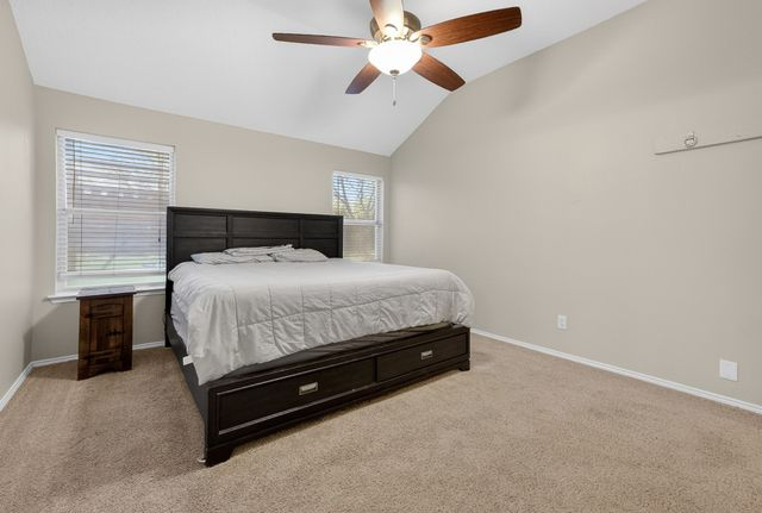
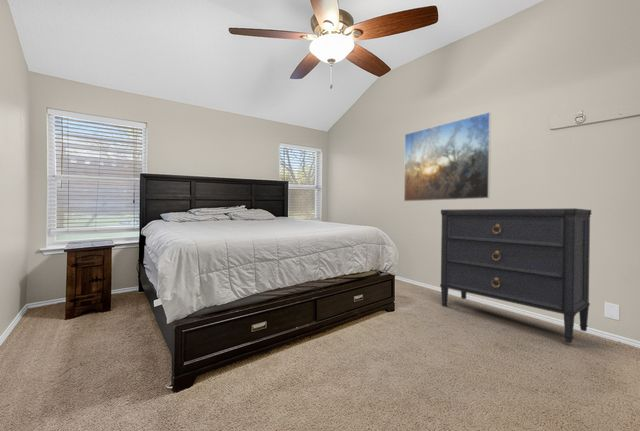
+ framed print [403,111,492,202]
+ dresser [439,207,592,344]
